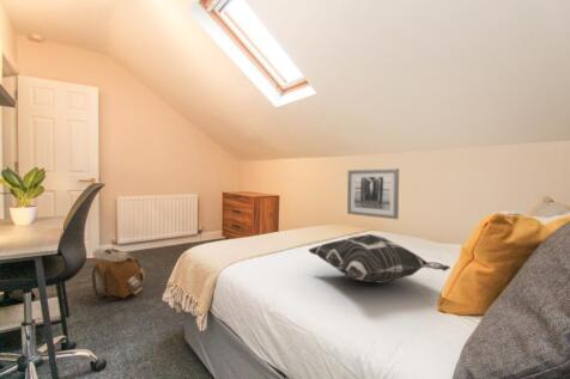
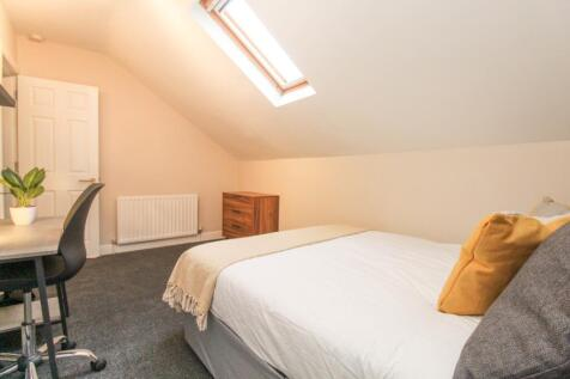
- wall art [346,167,400,220]
- decorative pillow [308,233,451,285]
- backpack [91,247,146,301]
